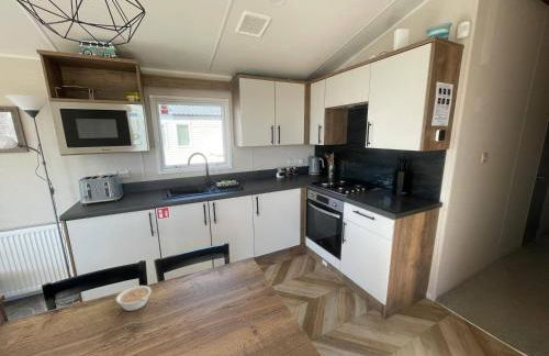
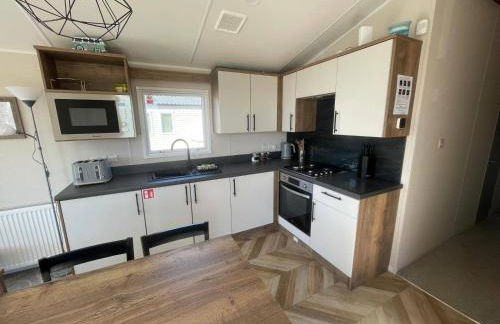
- legume [115,285,153,312]
